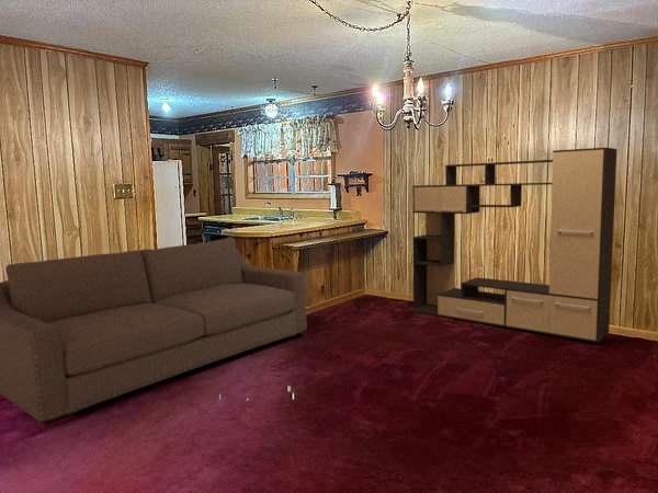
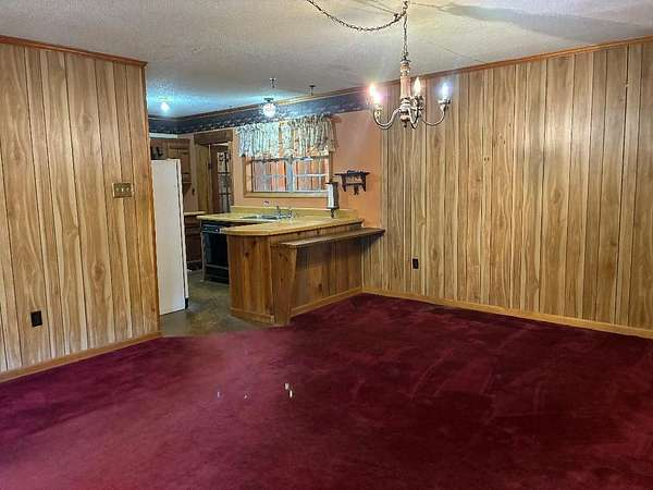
- sofa [0,237,308,426]
- media console [406,147,619,344]
